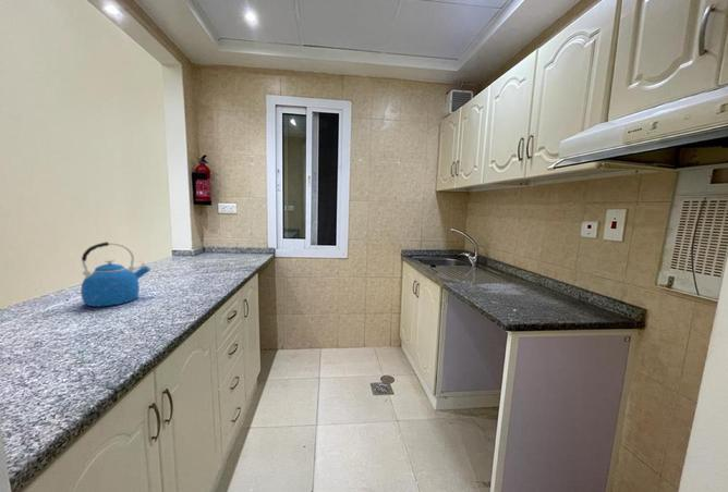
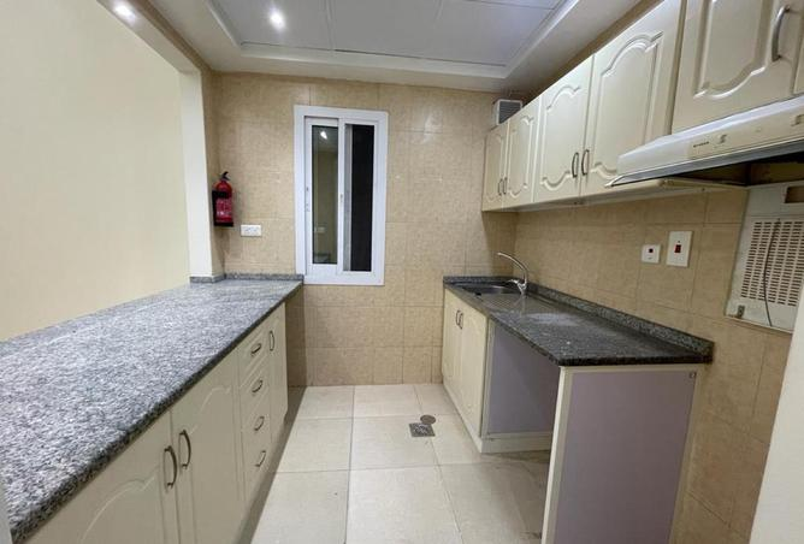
- kettle [80,241,151,308]
